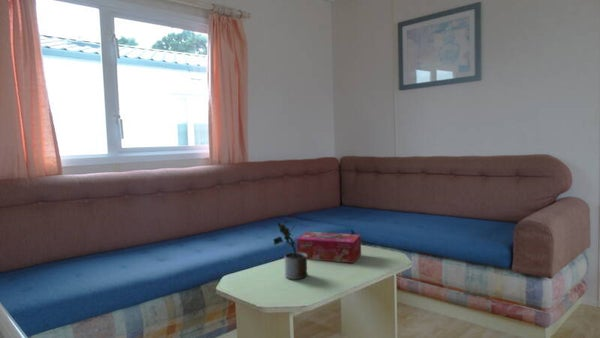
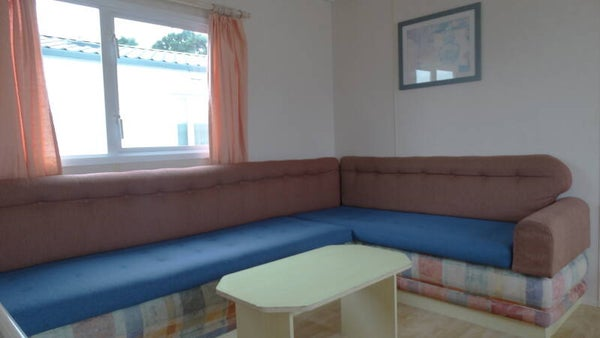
- tissue box [296,231,362,264]
- potted plant [272,218,309,281]
